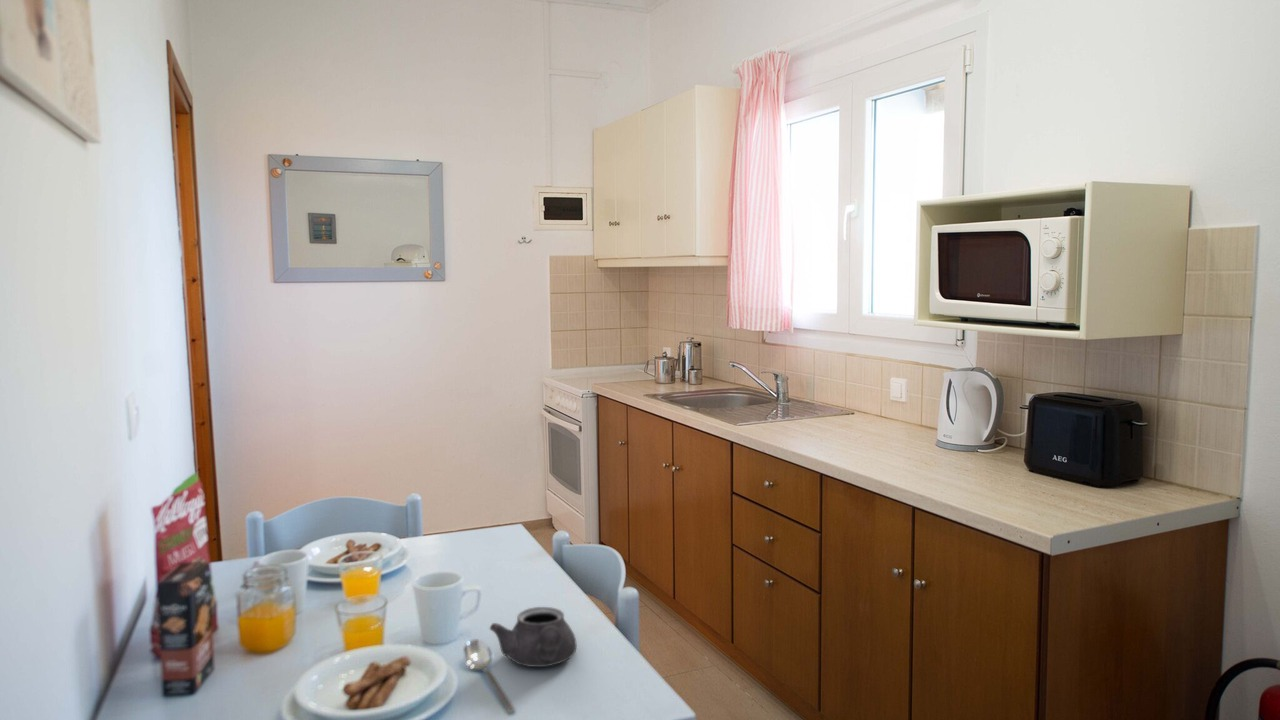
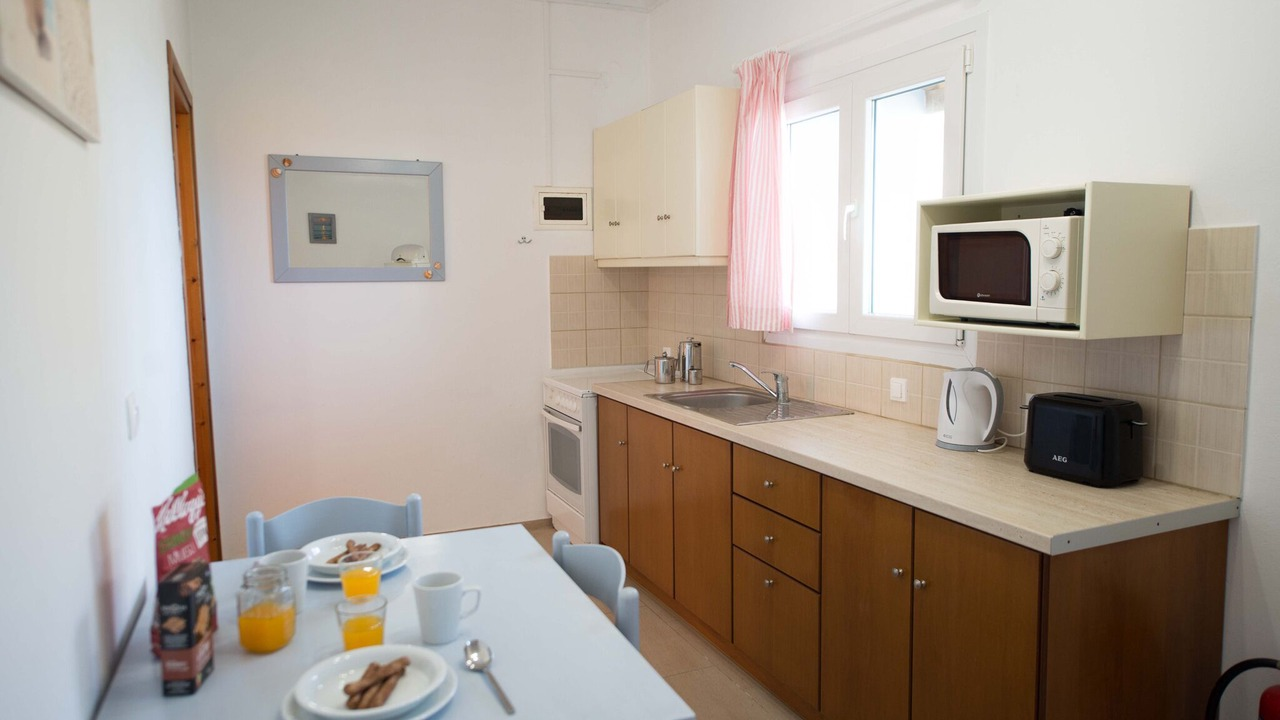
- teapot [488,606,578,668]
